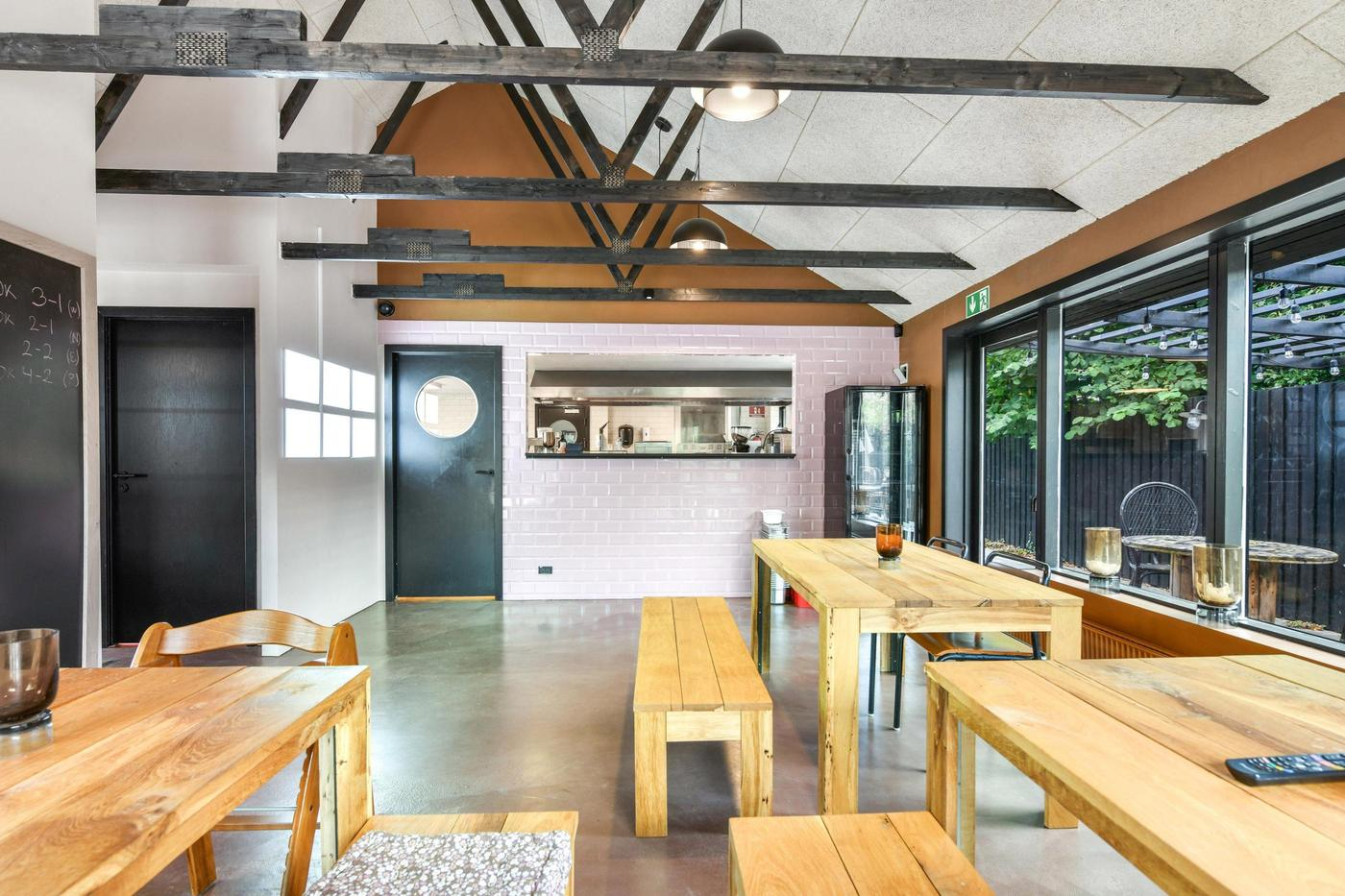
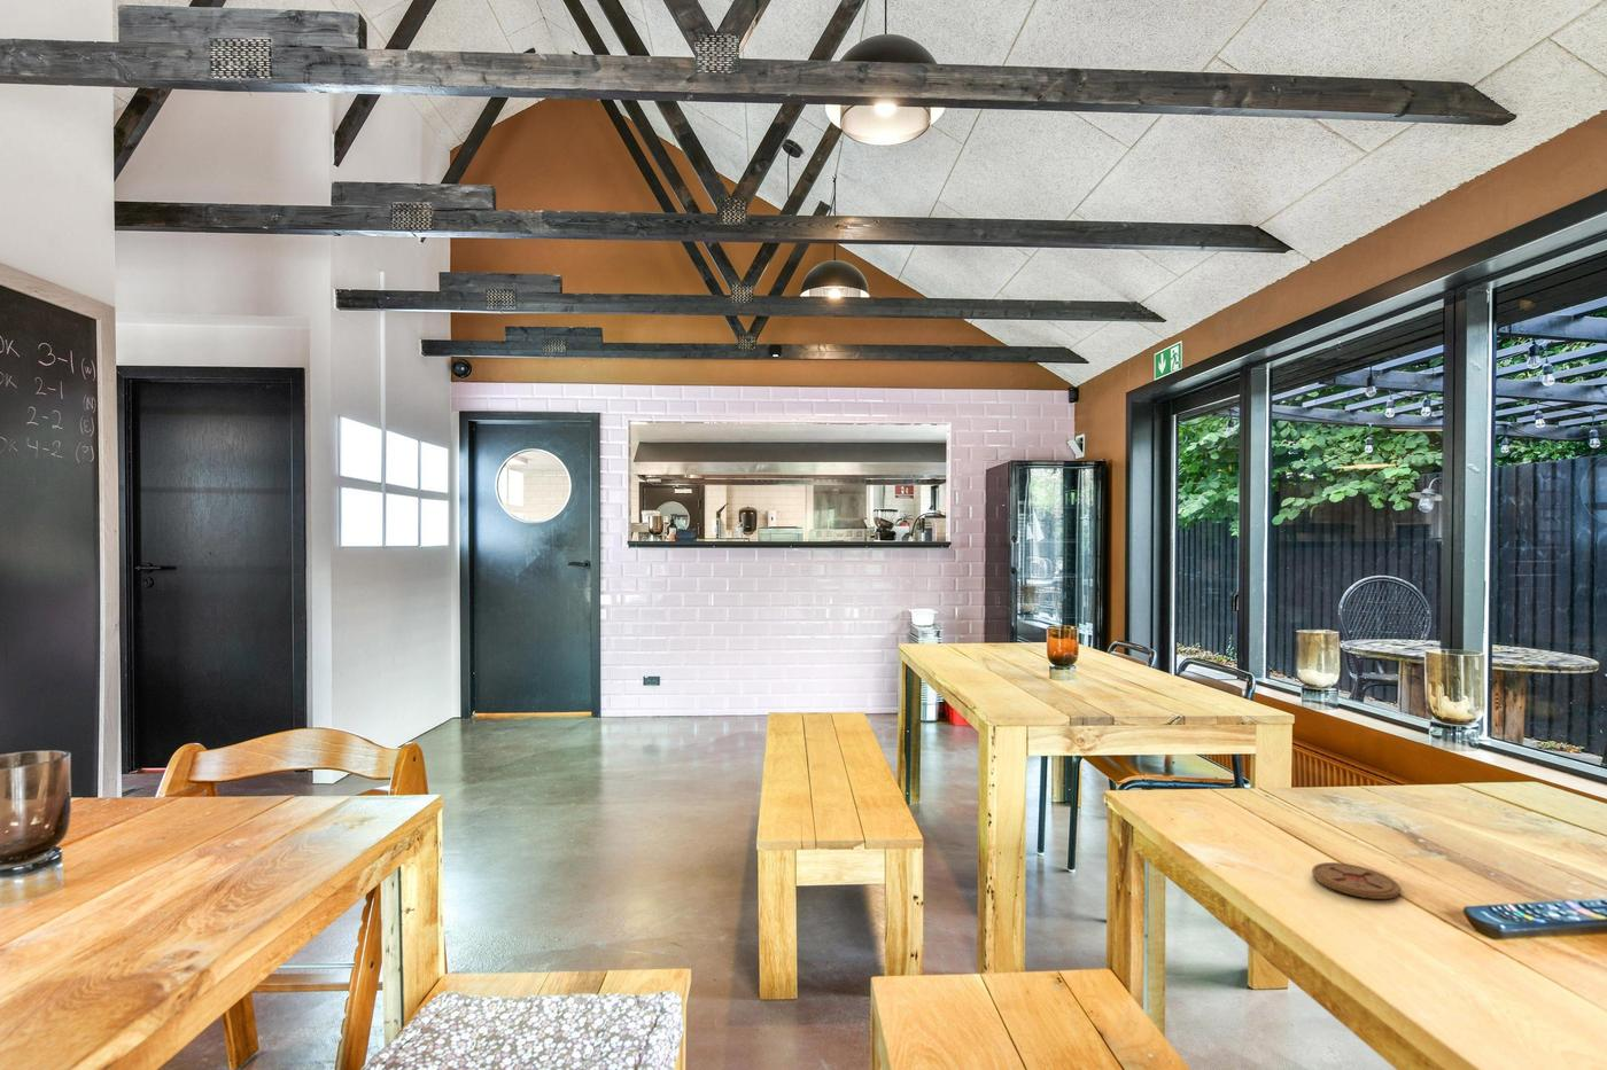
+ coaster [1311,861,1401,900]
